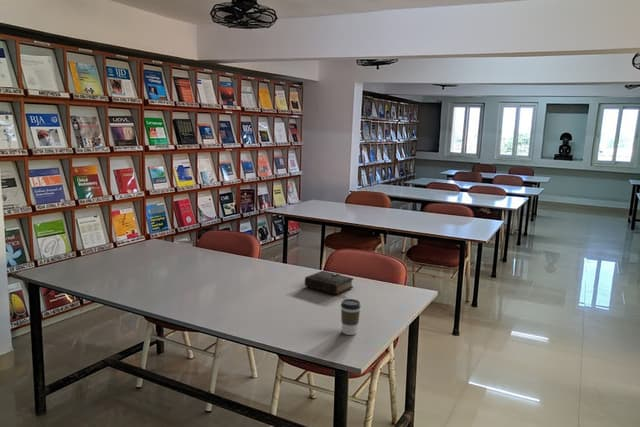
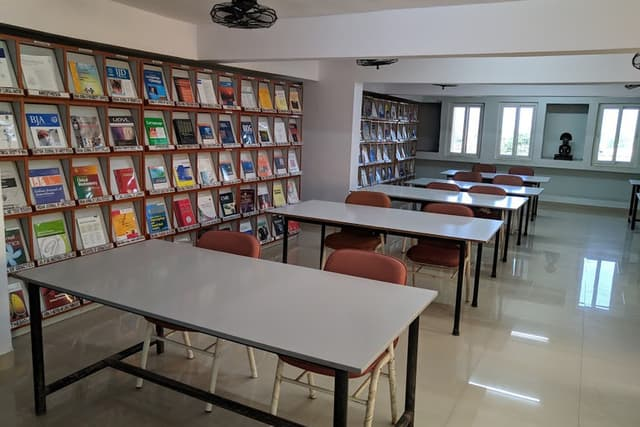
- coffee cup [340,298,362,336]
- book [304,270,355,298]
